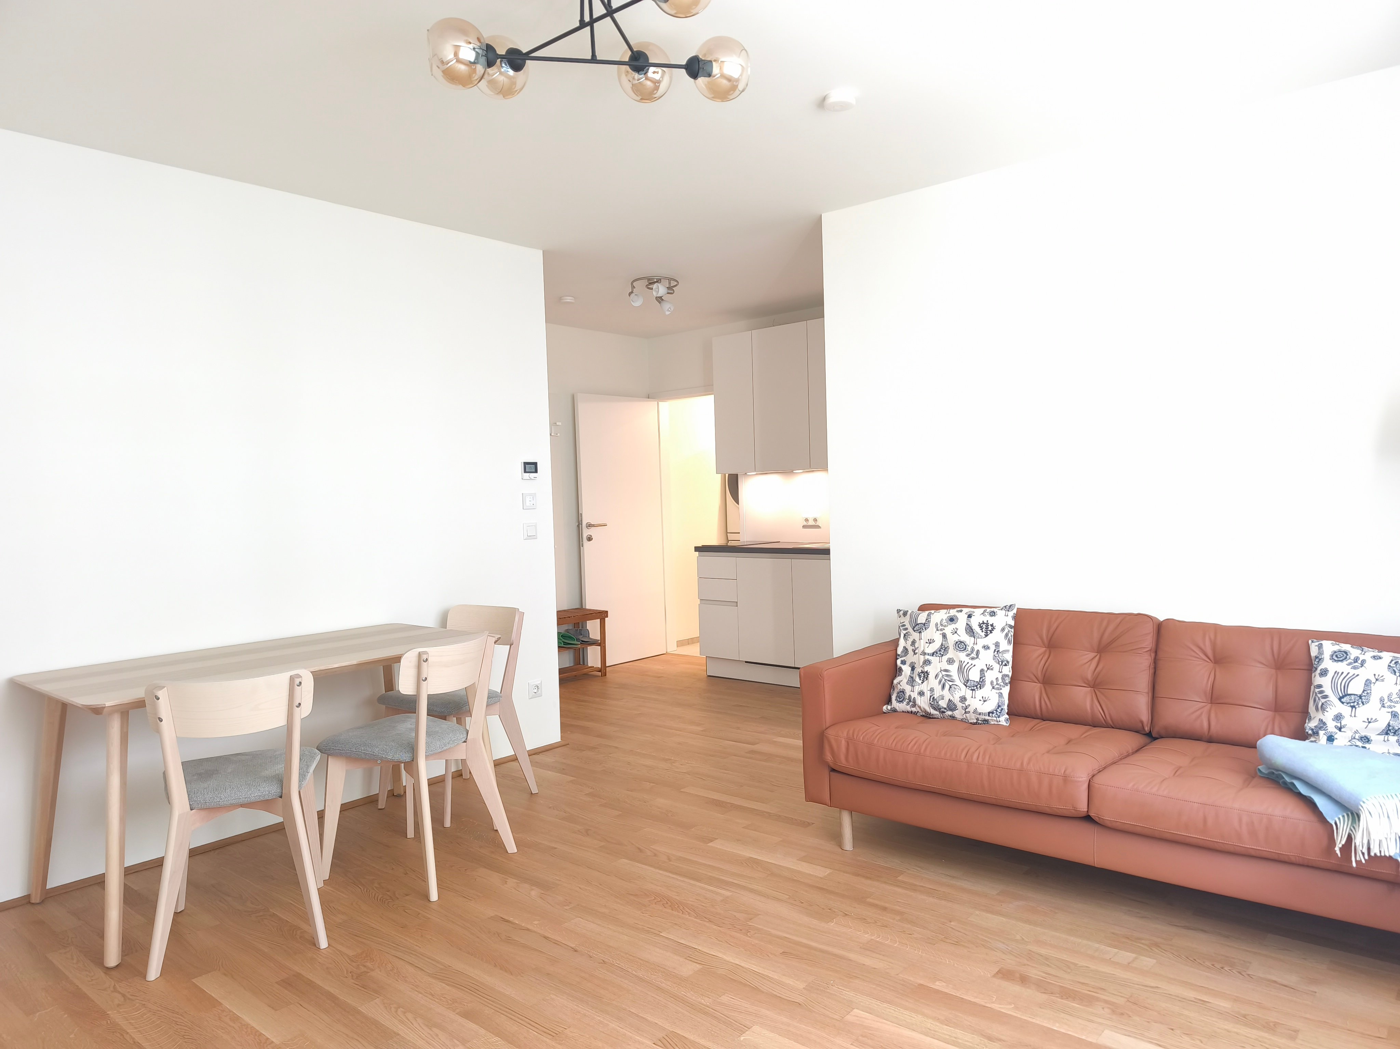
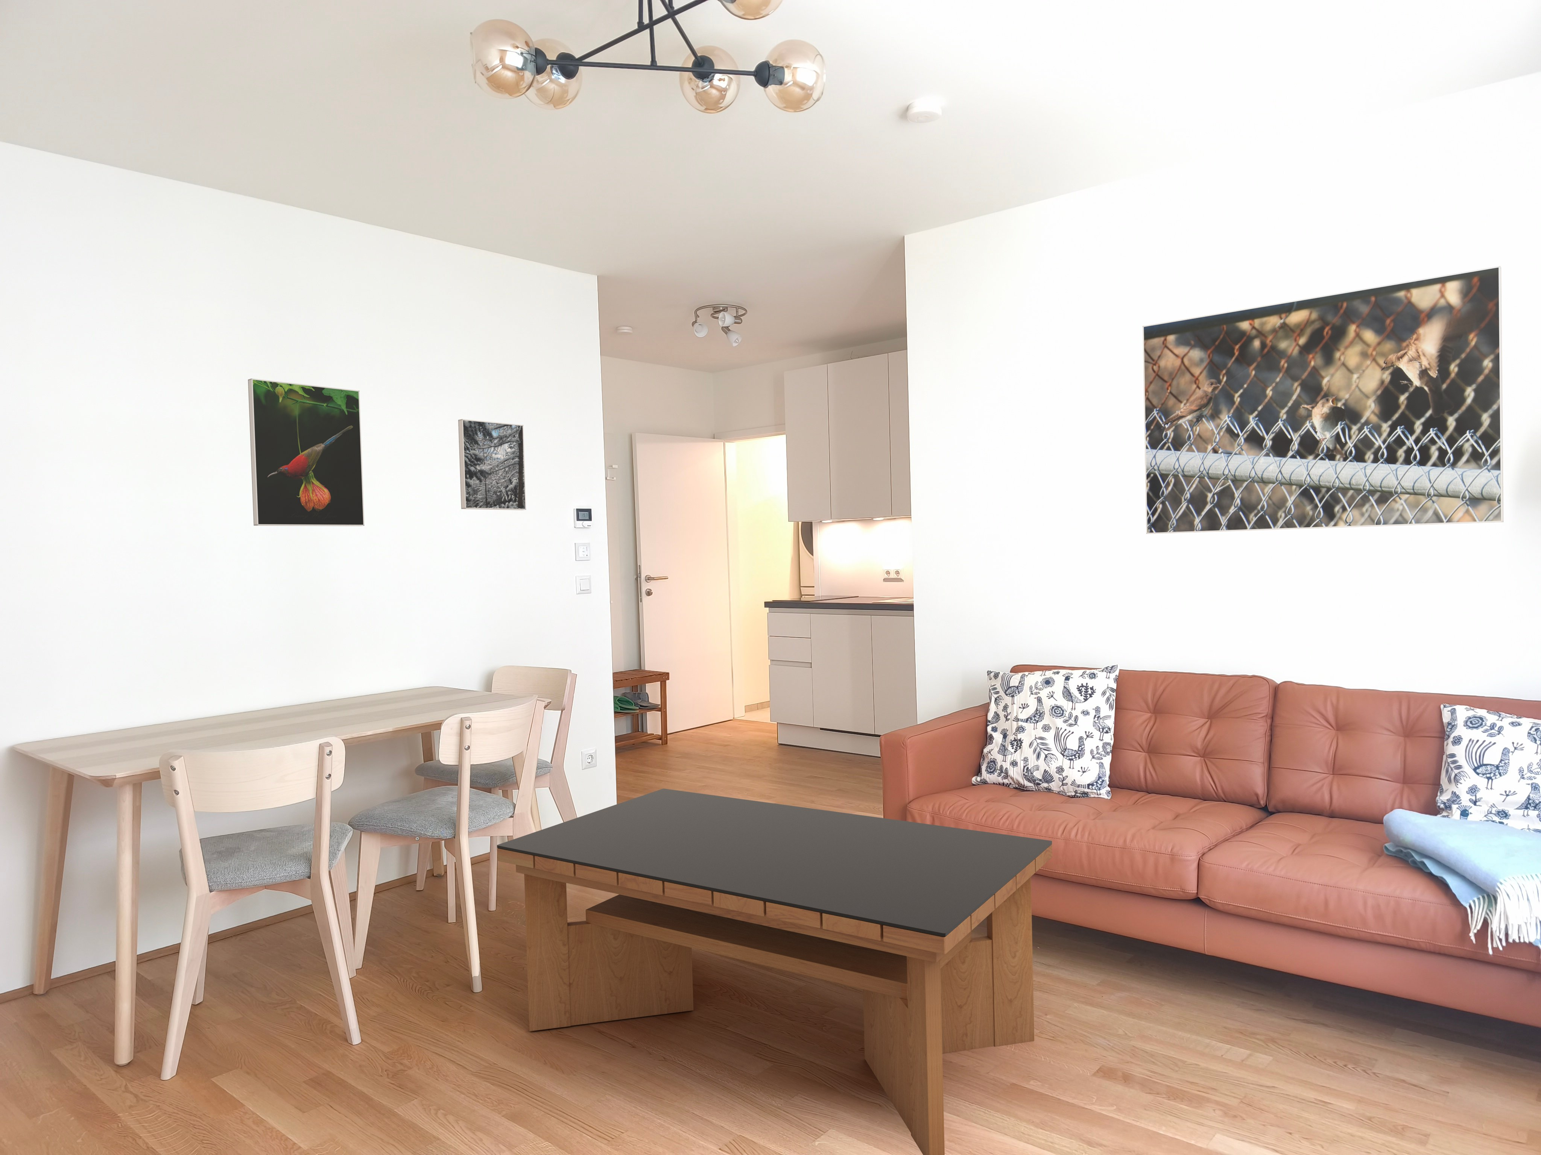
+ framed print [1142,266,1503,534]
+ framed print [248,379,364,527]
+ coffee table [496,789,1053,1155]
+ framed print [457,419,527,511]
